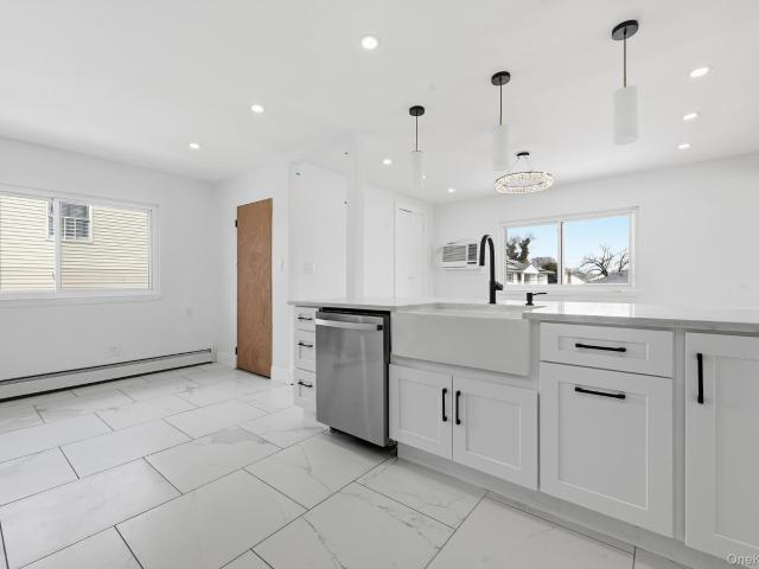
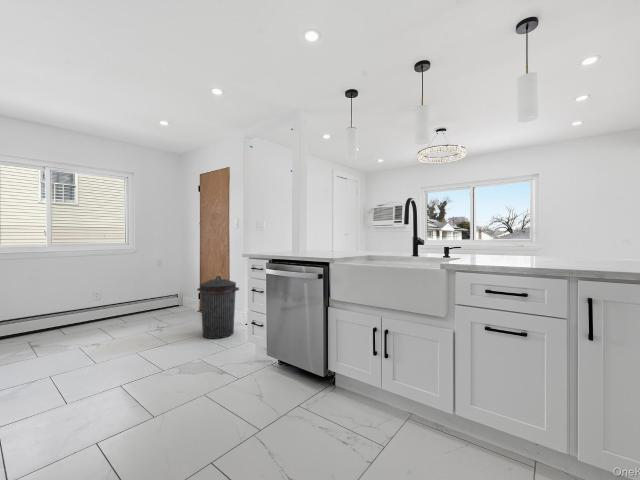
+ trash can [196,275,240,340]
